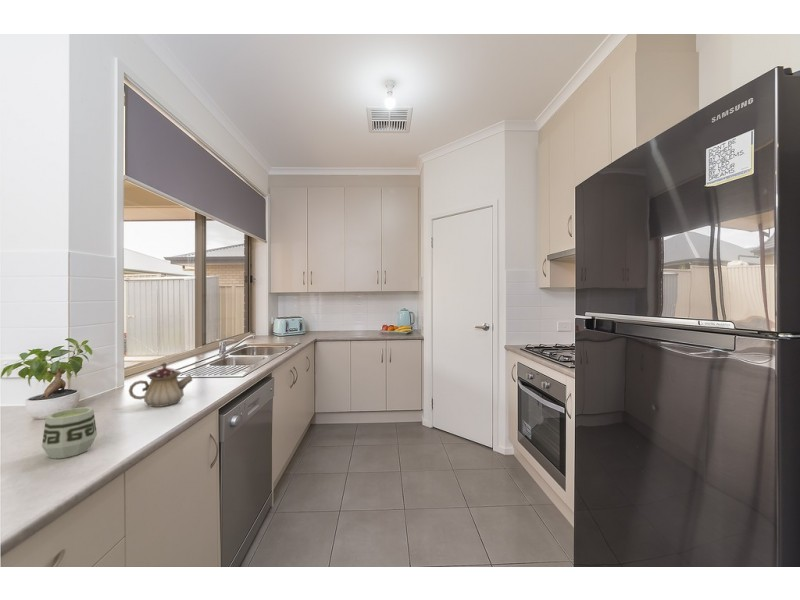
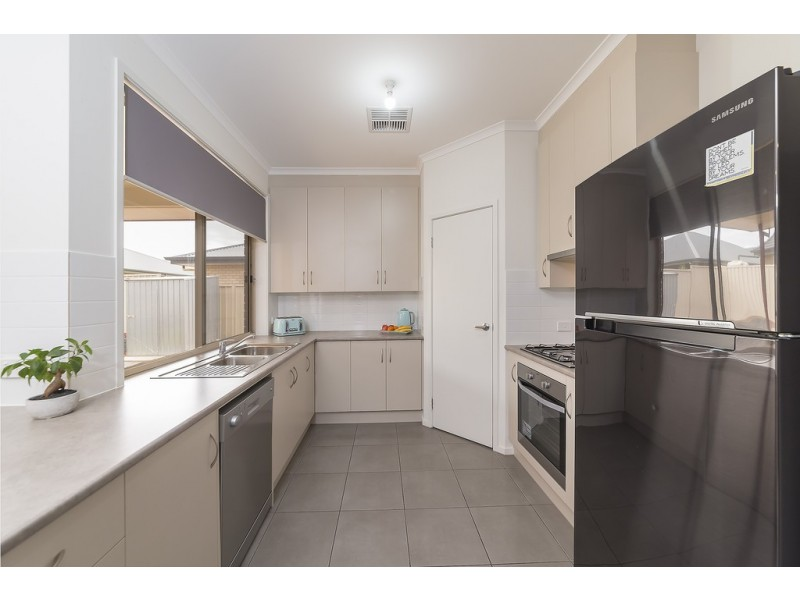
- cup [41,406,98,460]
- teapot [128,362,193,408]
